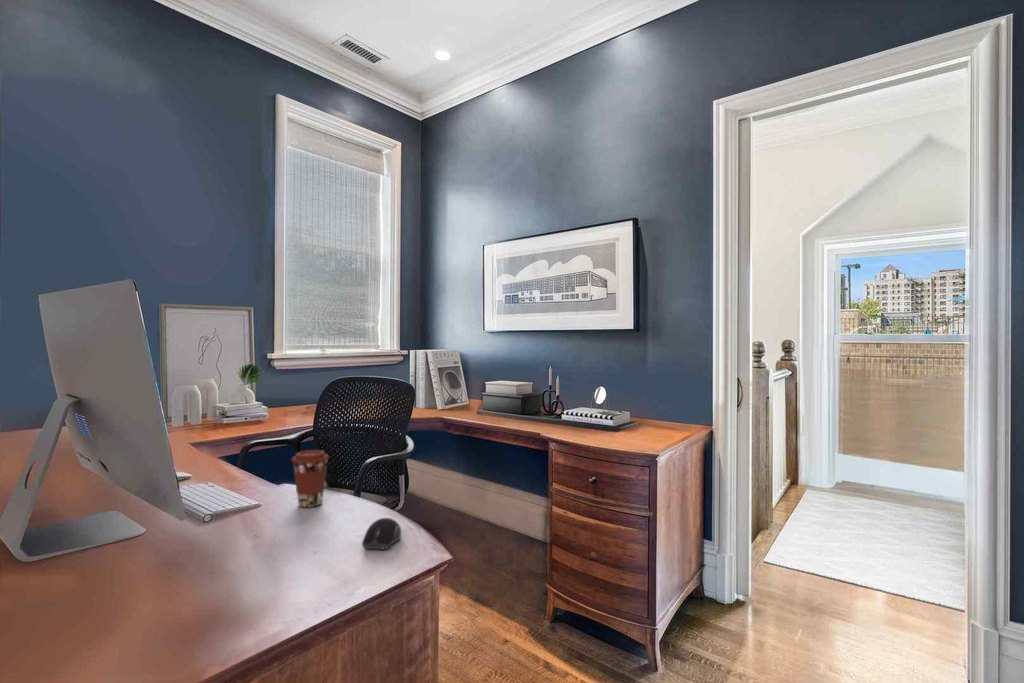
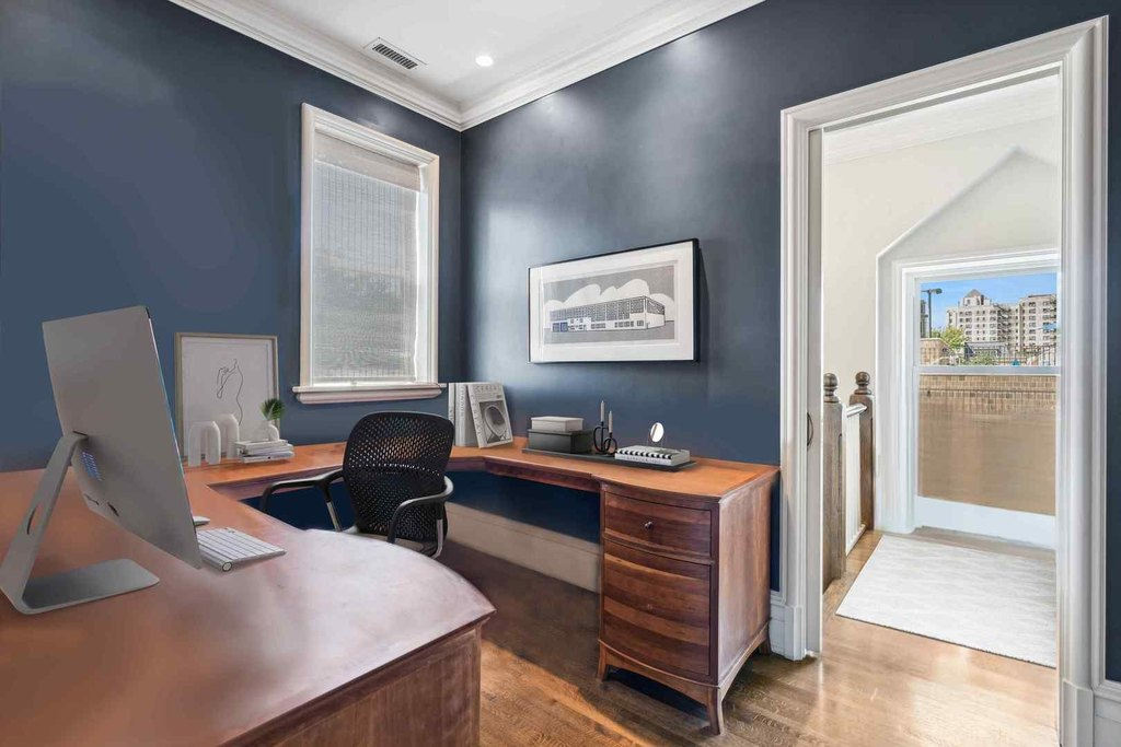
- coffee cup [290,449,330,508]
- computer mouse [361,517,402,550]
